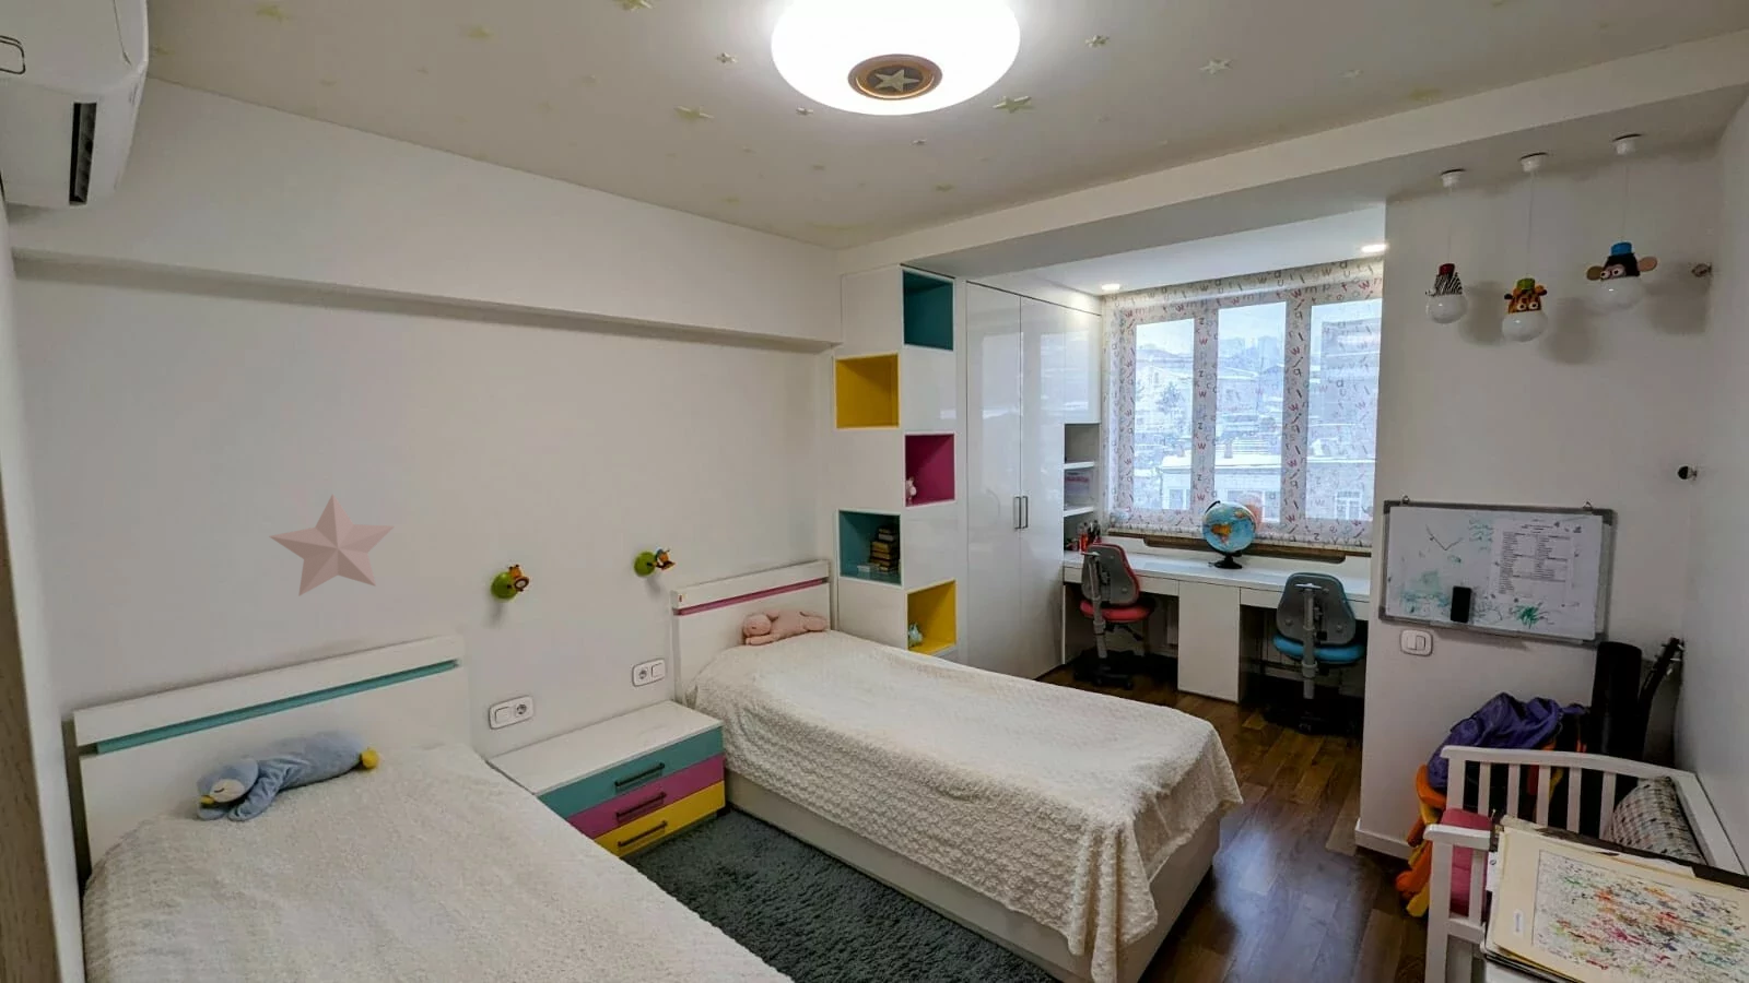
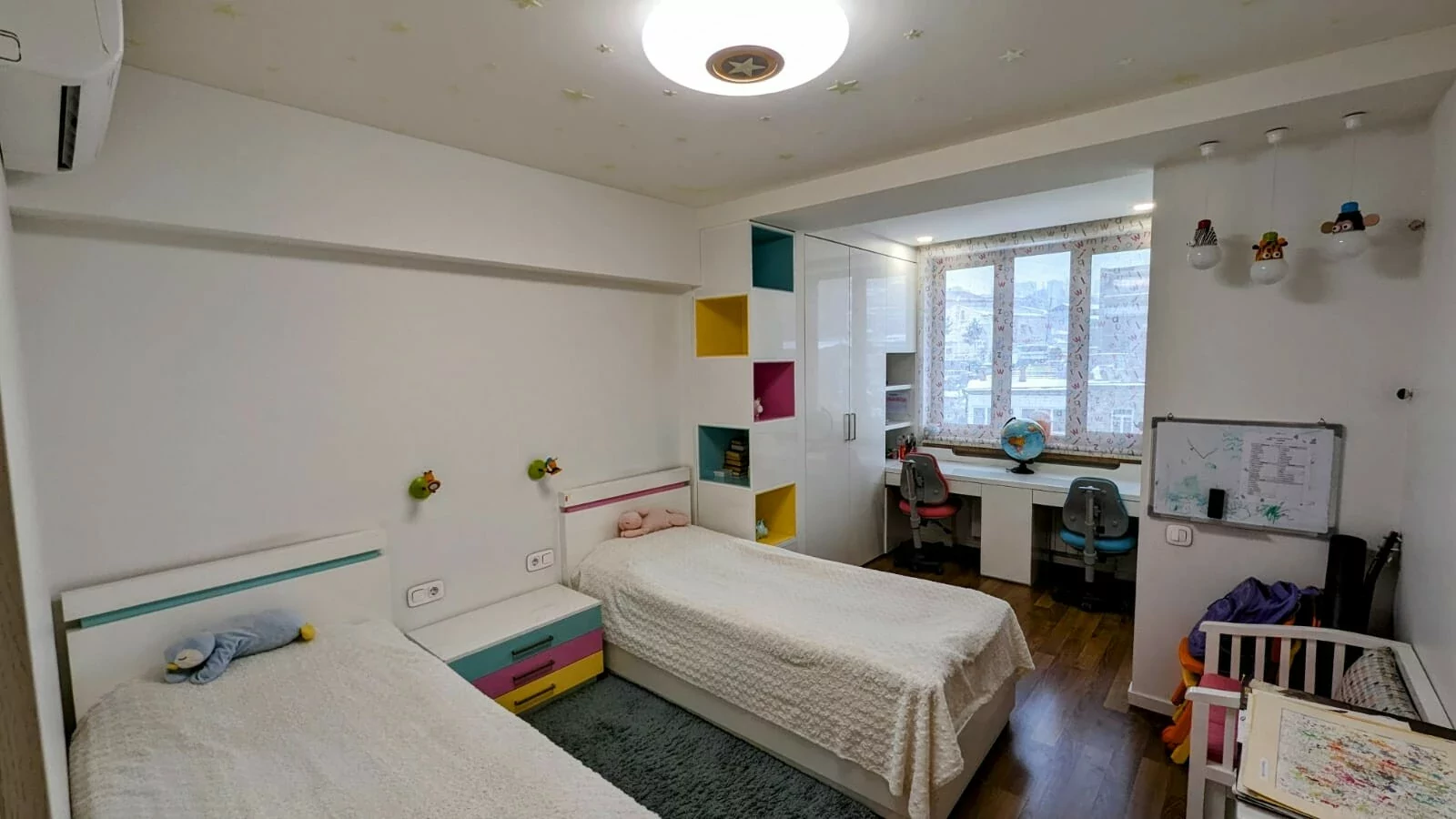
- decorative star [268,492,395,598]
